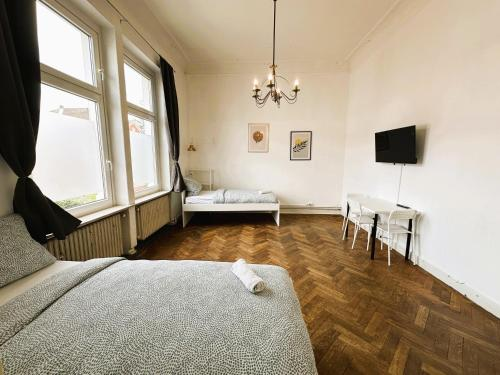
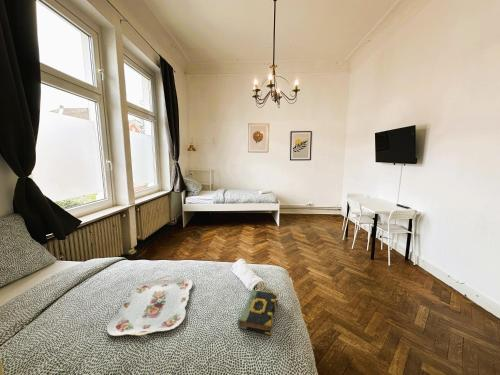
+ book [236,289,280,336]
+ serving tray [106,277,194,337]
